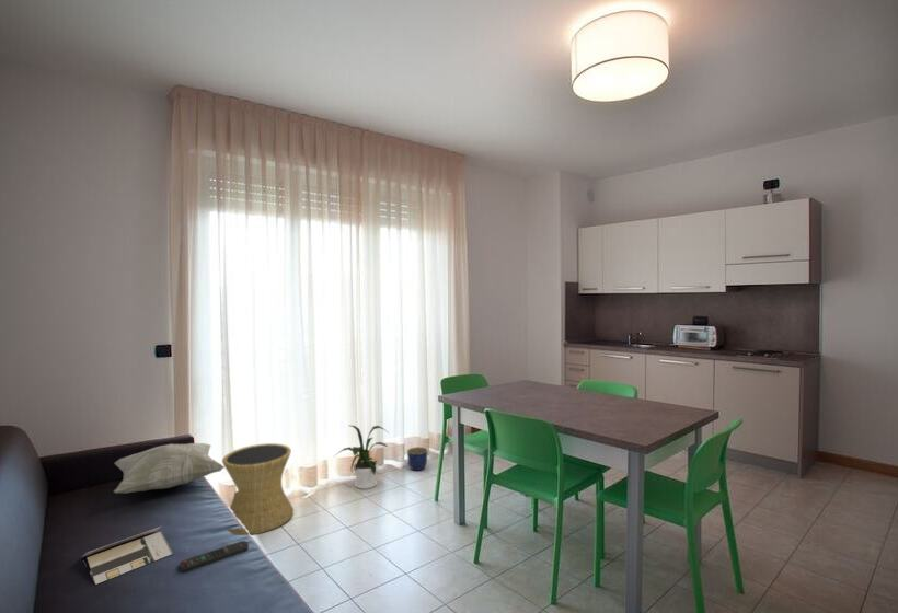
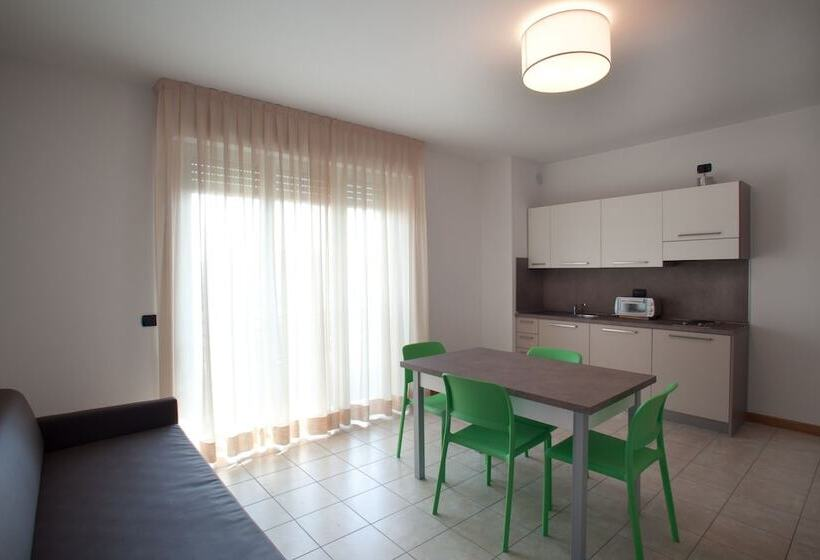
- house plant [332,425,389,490]
- brochure [81,525,174,586]
- planter [406,446,428,472]
- remote control [179,540,250,574]
- side table [221,442,295,536]
- decorative pillow [113,442,226,495]
